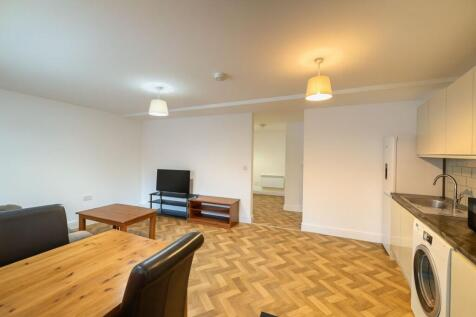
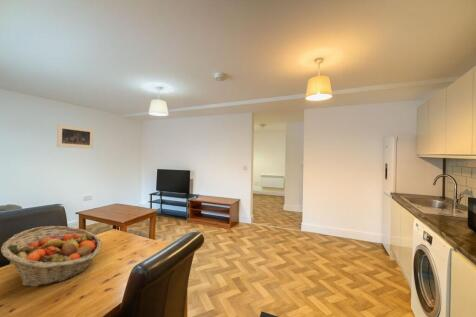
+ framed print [56,123,95,150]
+ fruit basket [0,225,102,288]
